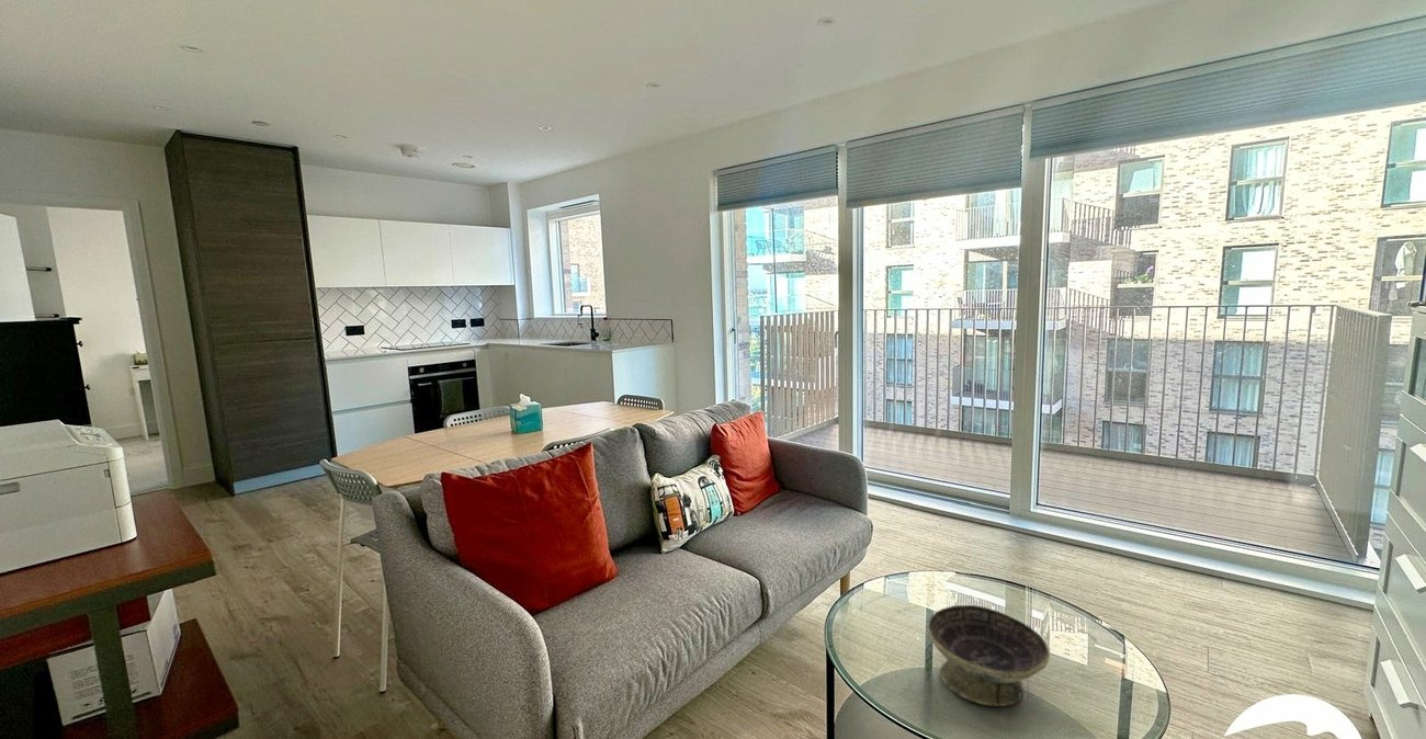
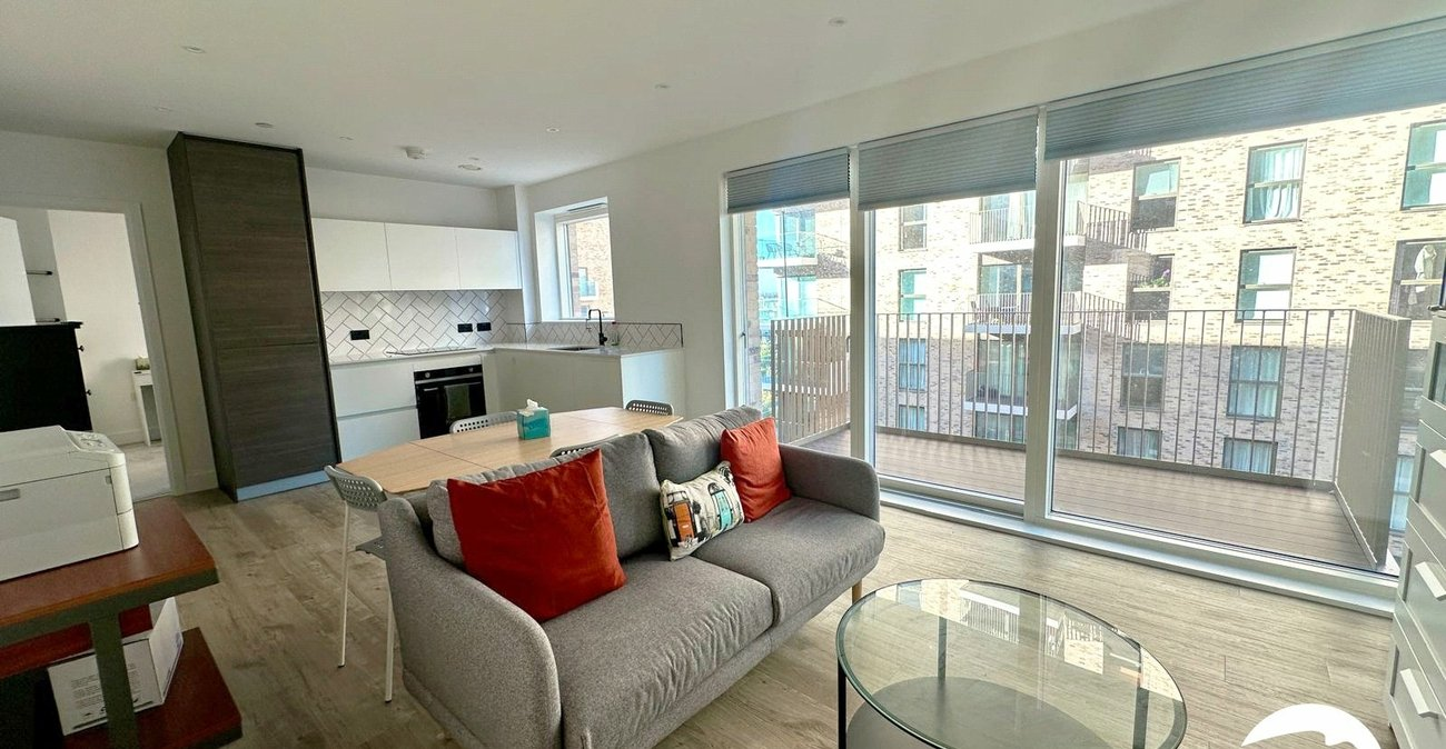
- decorative bowl [927,604,1051,707]
